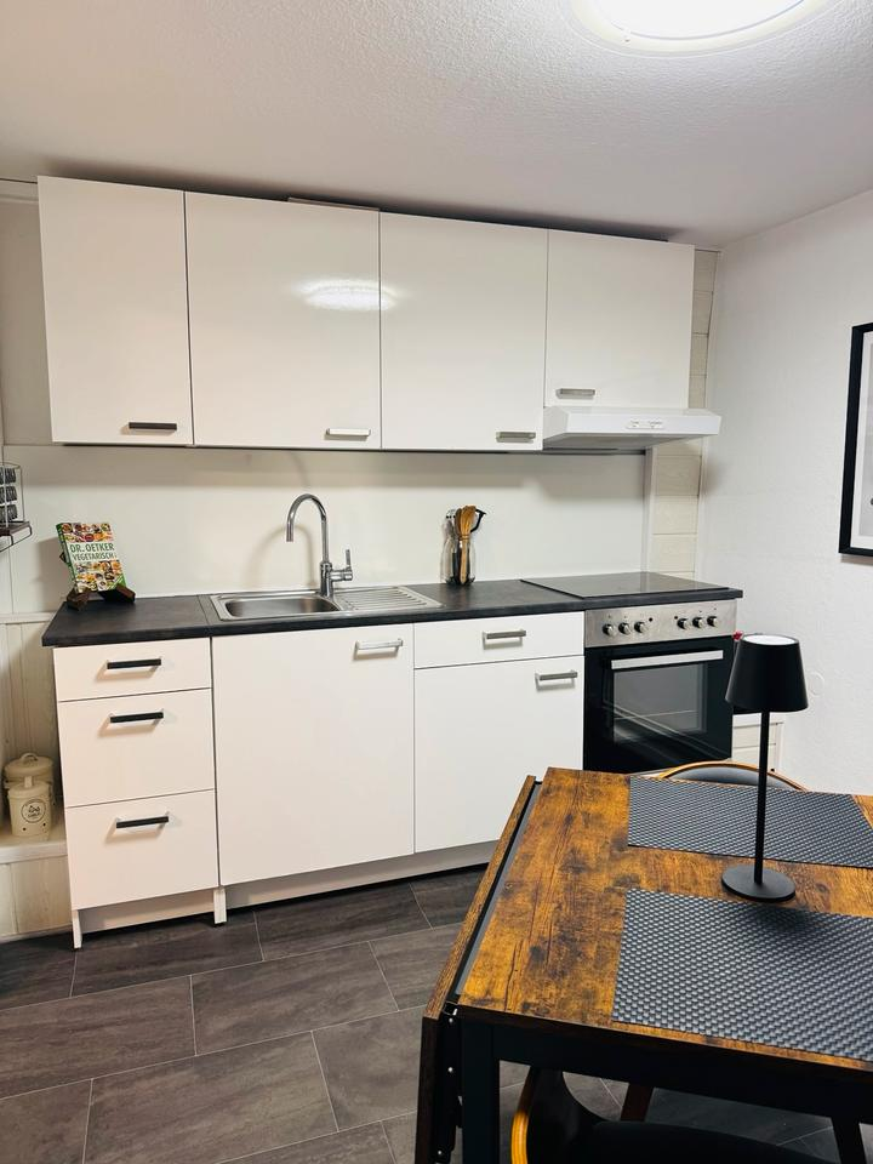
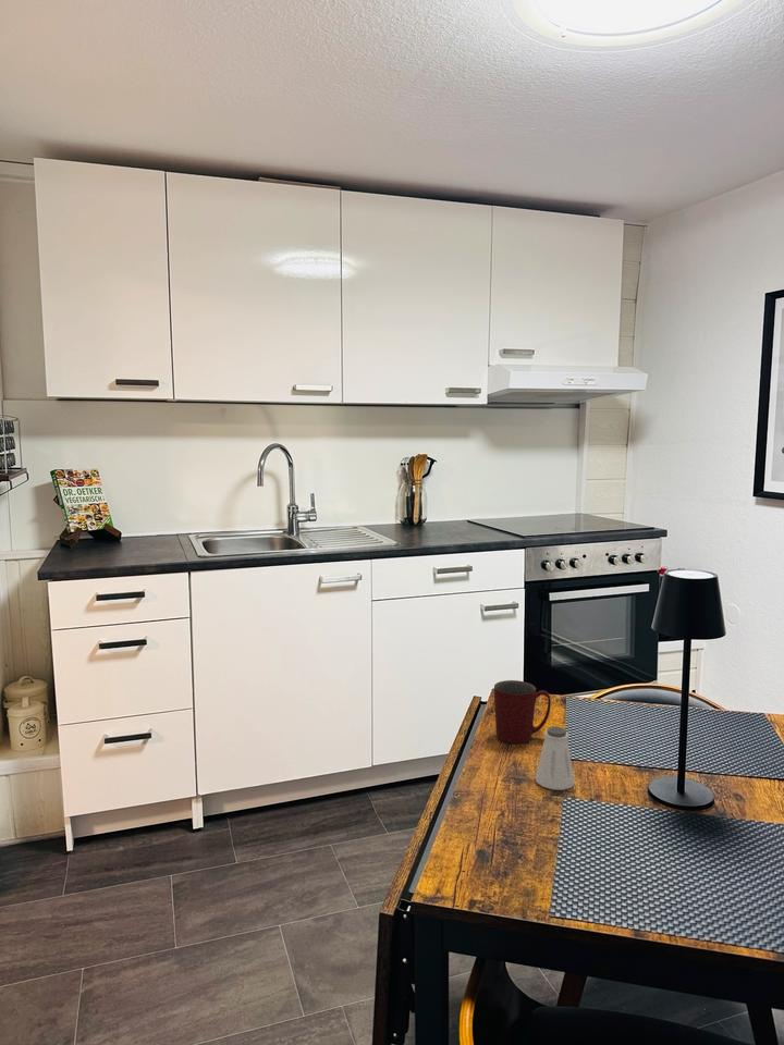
+ mug [493,679,552,745]
+ saltshaker [535,725,576,791]
